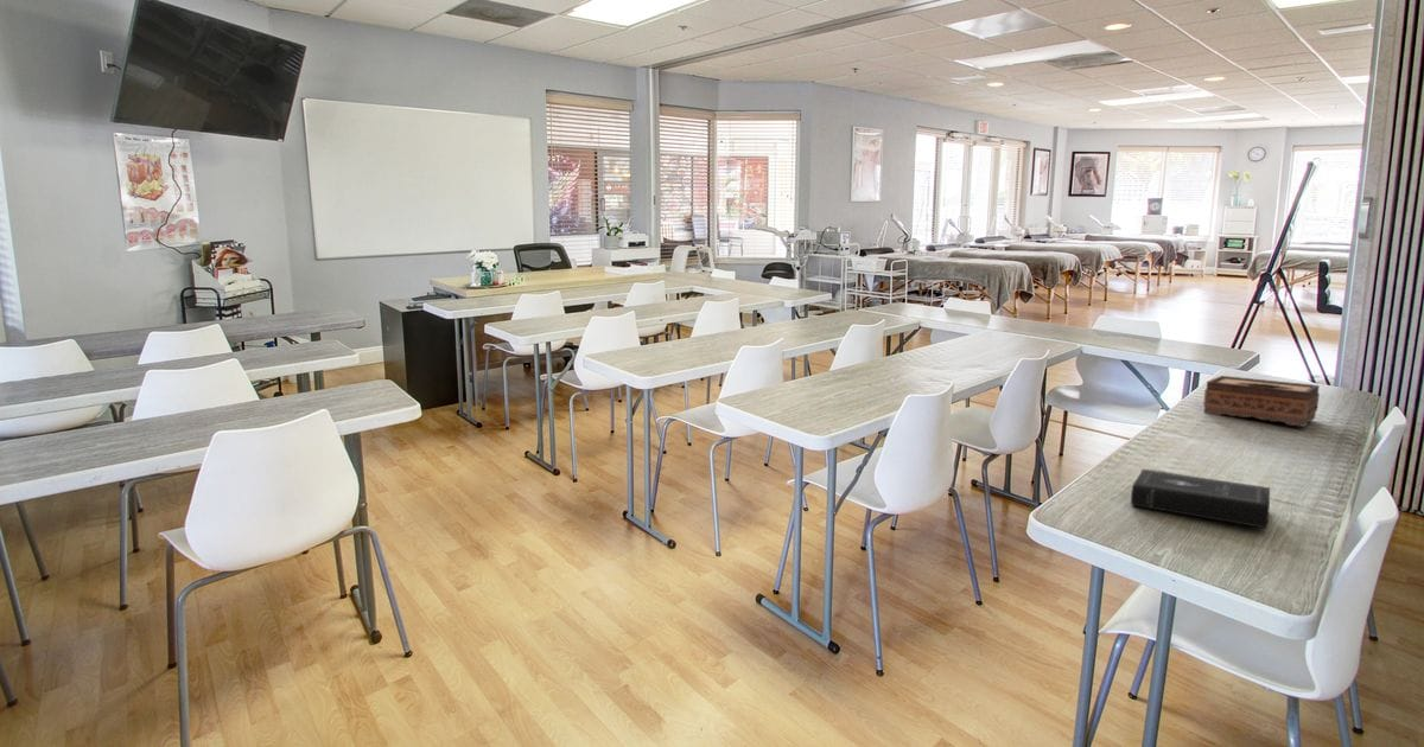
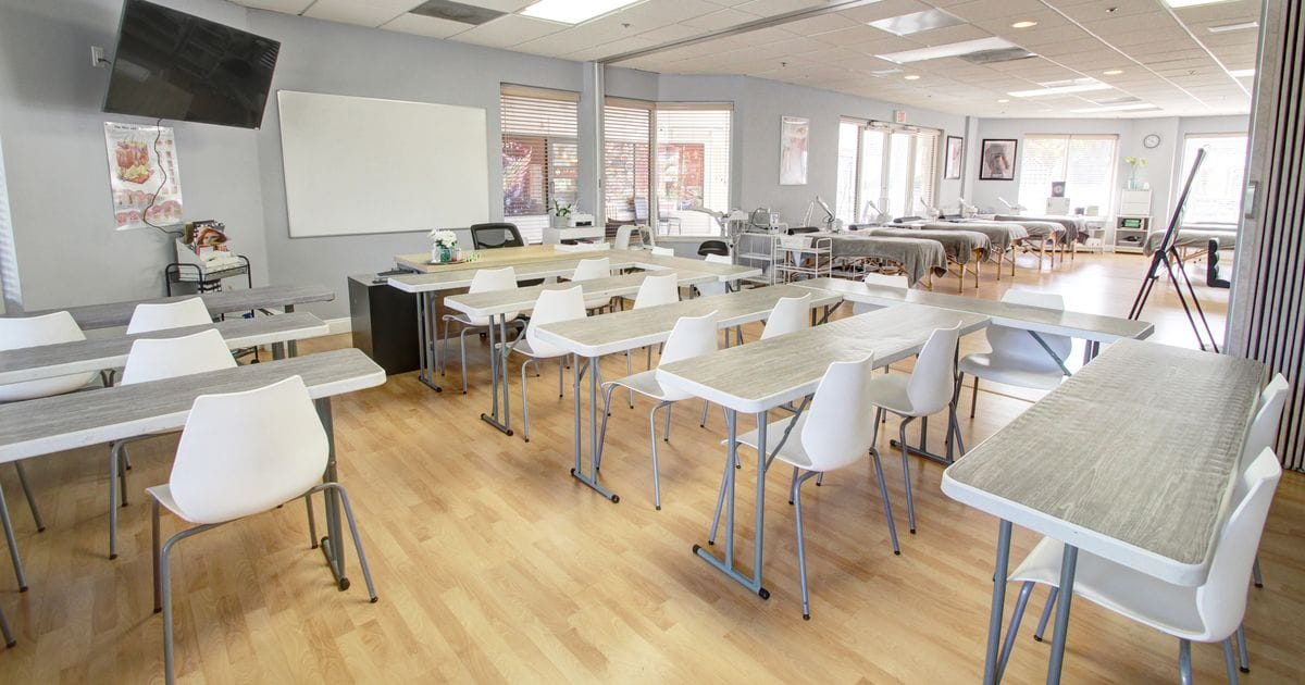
- book [1130,468,1271,530]
- tissue box [1202,375,1321,428]
